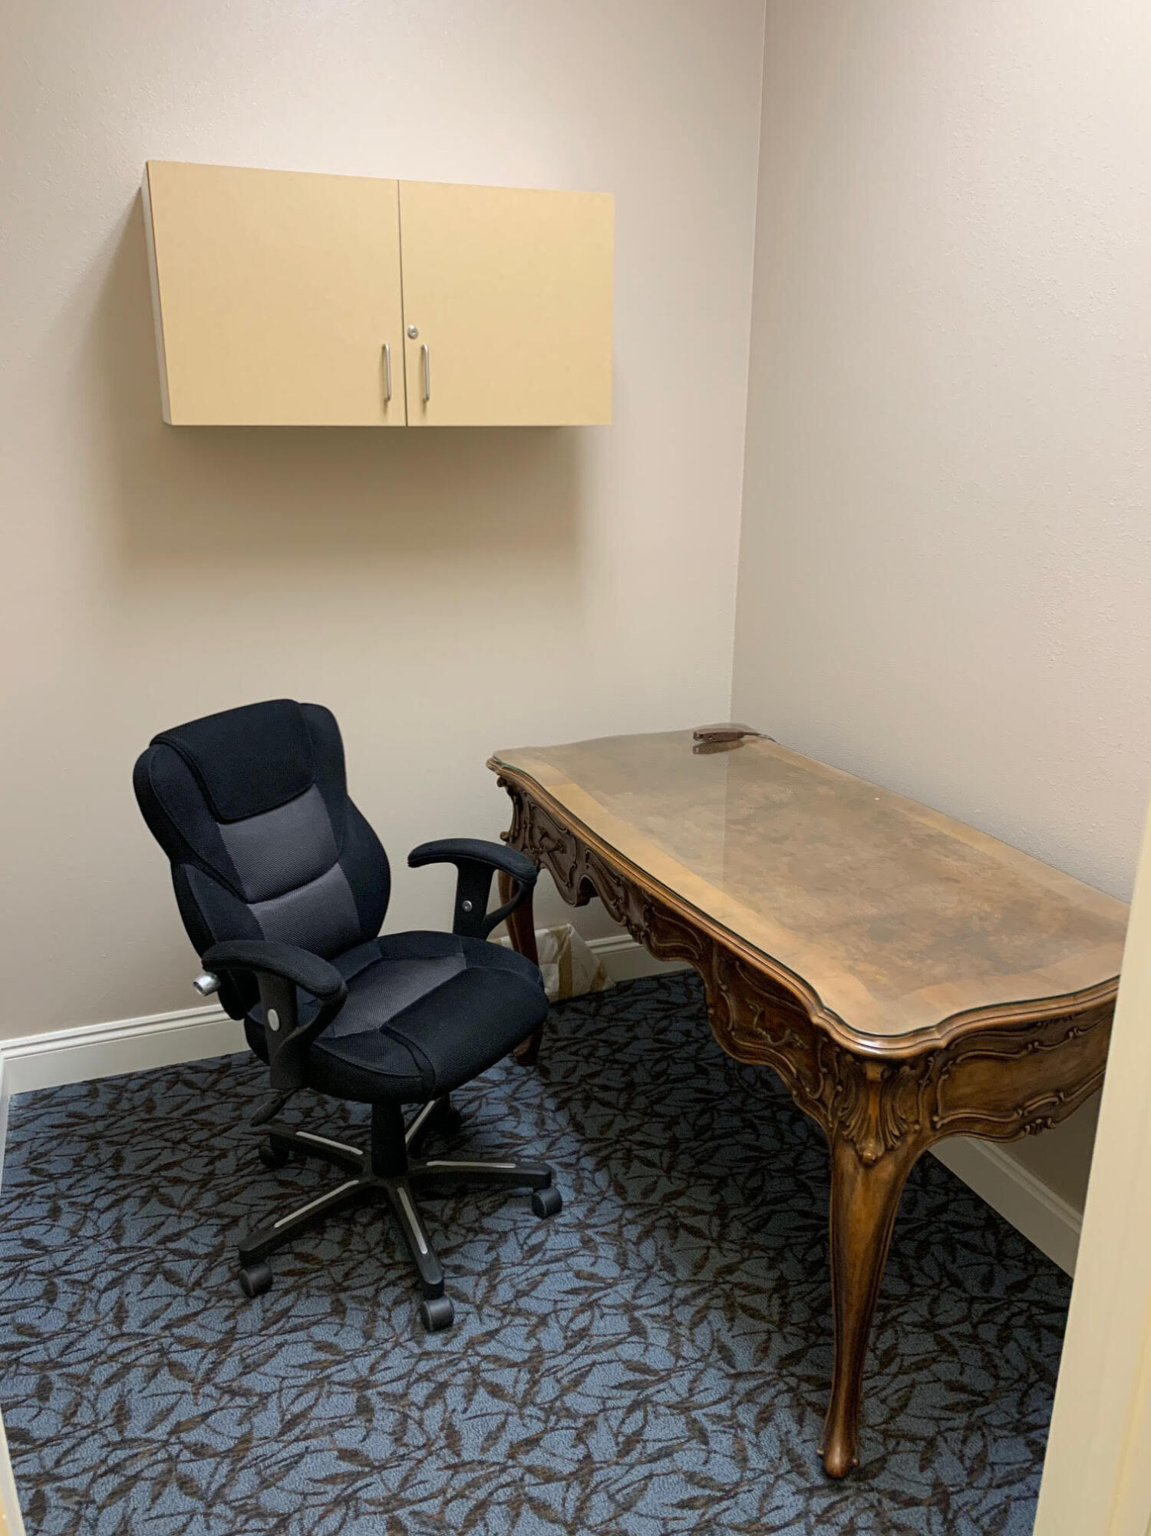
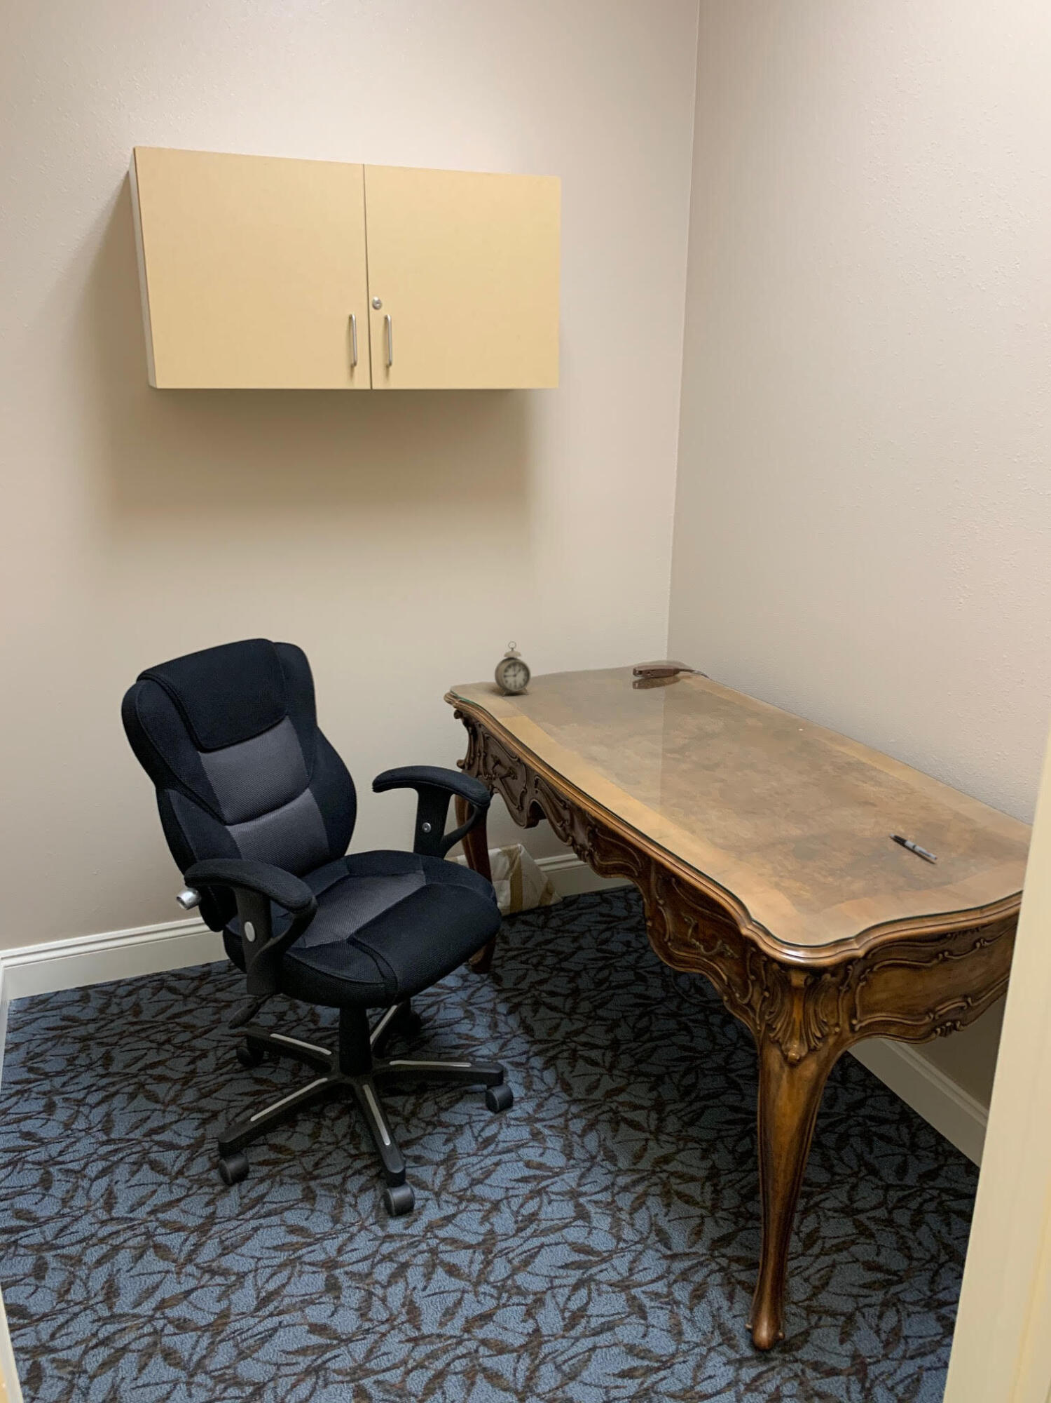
+ alarm clock [493,641,532,697]
+ pen [889,833,938,861]
